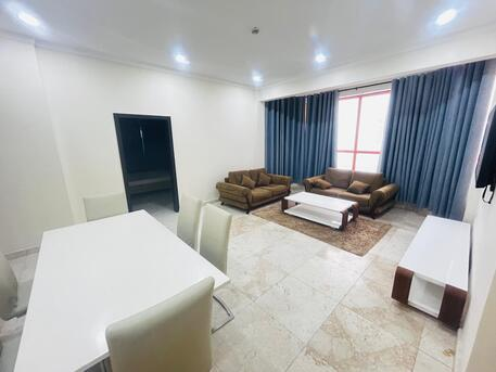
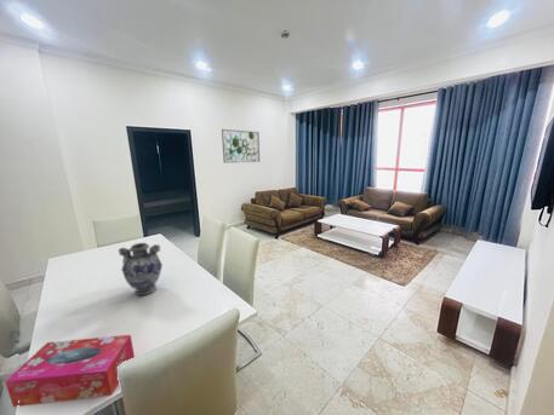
+ wall art [221,128,261,165]
+ tissue box [4,334,136,408]
+ decorative vase [118,242,164,296]
